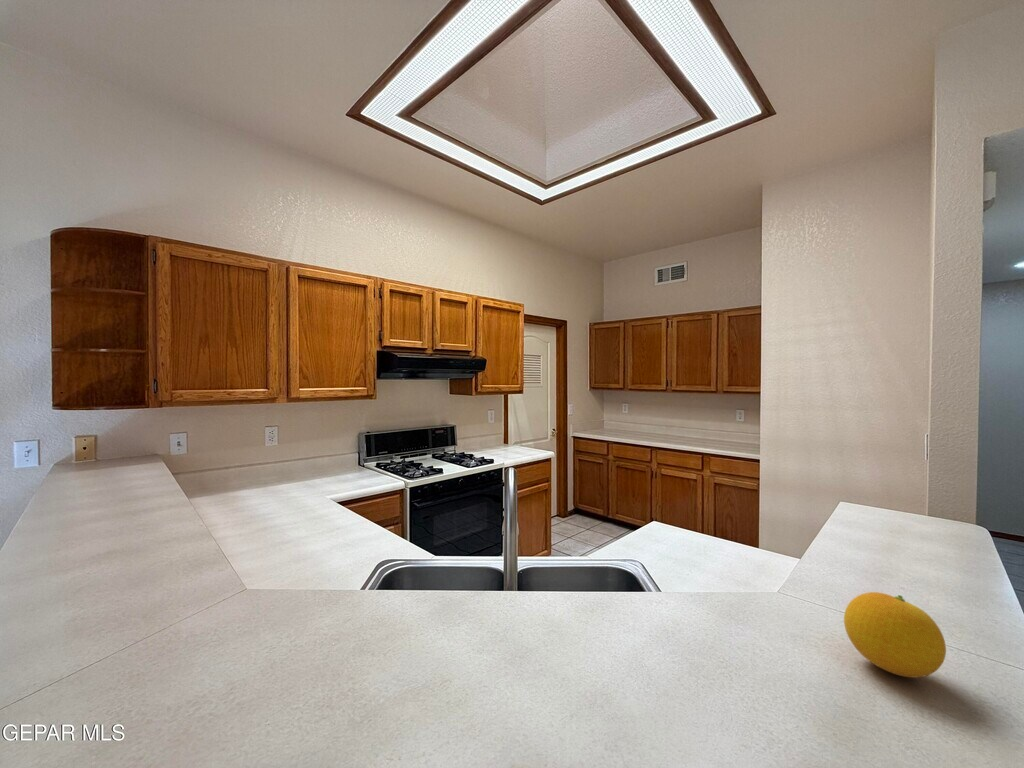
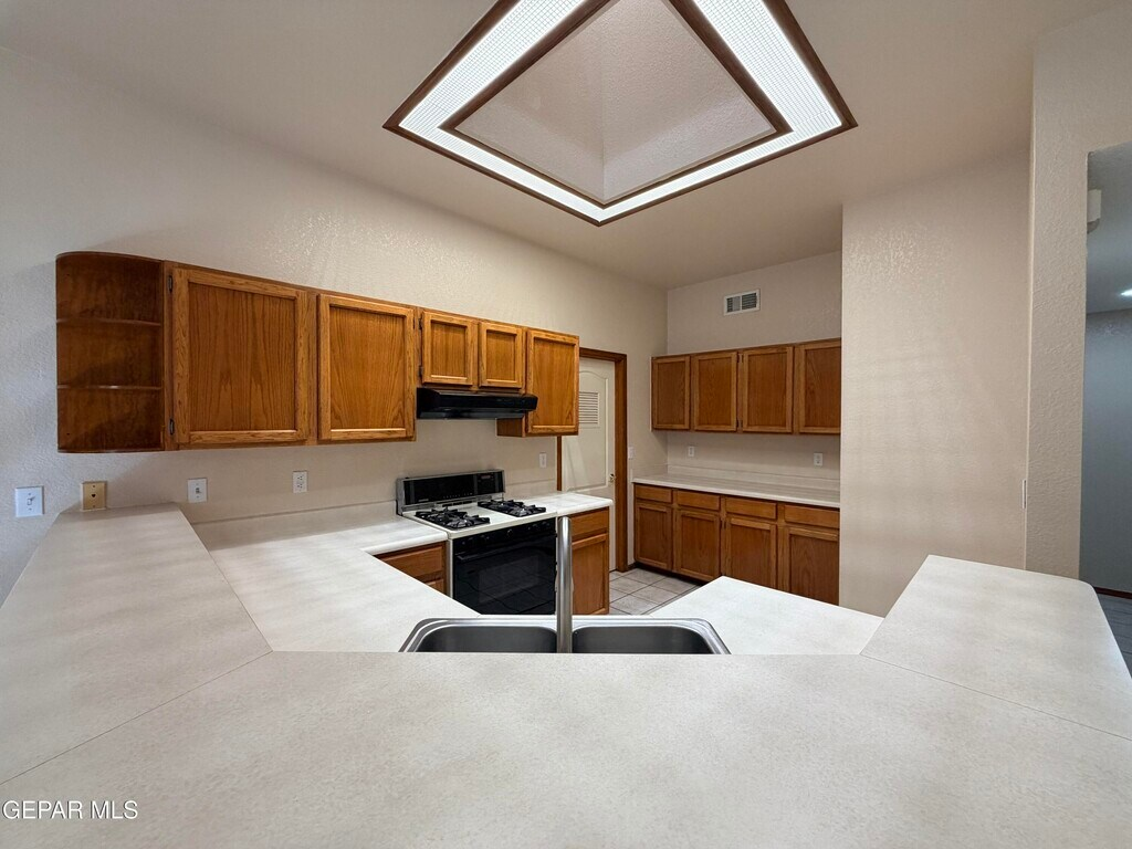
- fruit [843,591,947,679]
